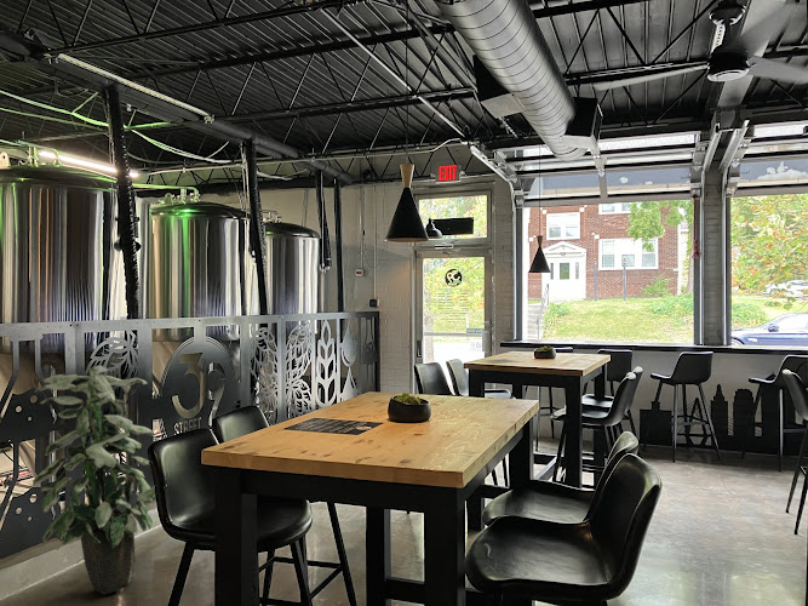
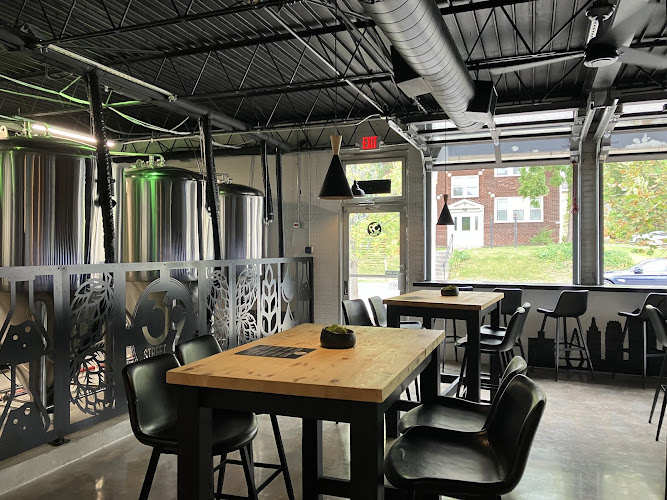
- indoor plant [31,364,156,596]
